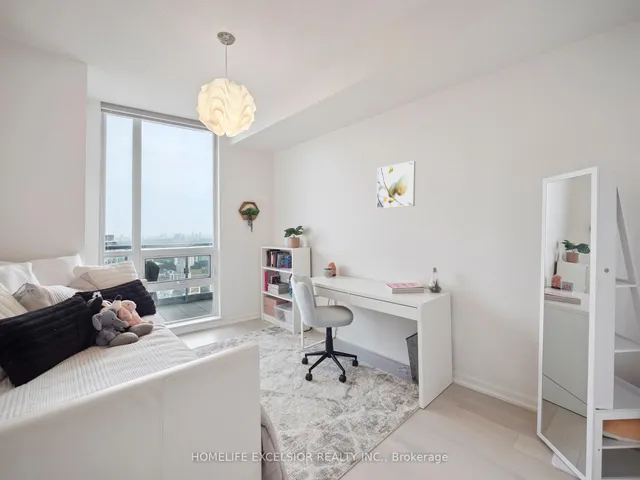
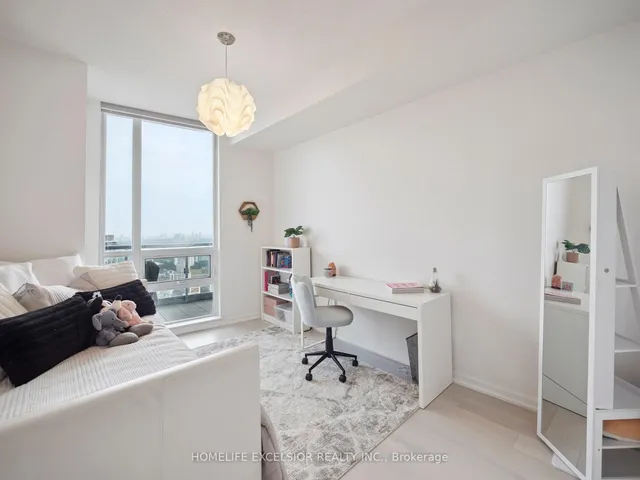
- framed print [376,160,416,210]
